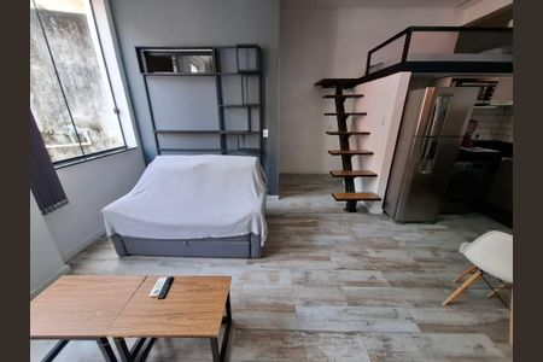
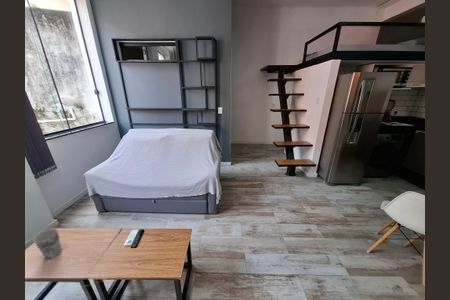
+ cup [32,227,62,260]
